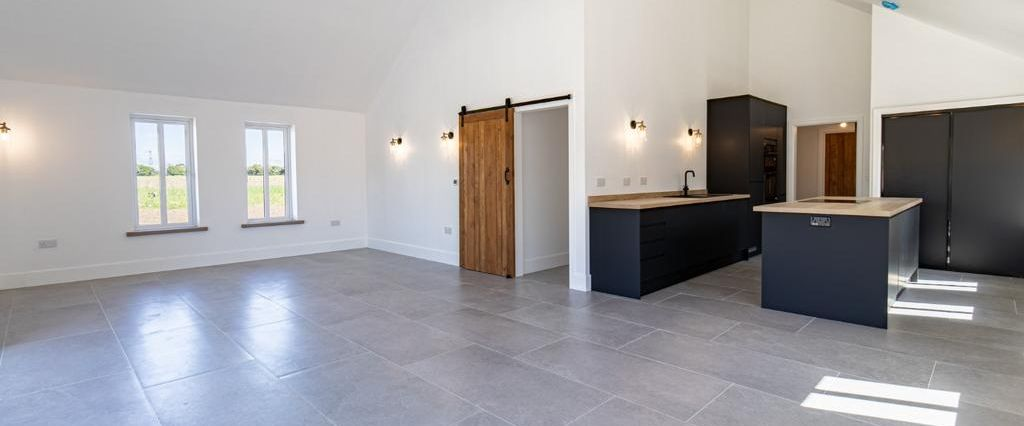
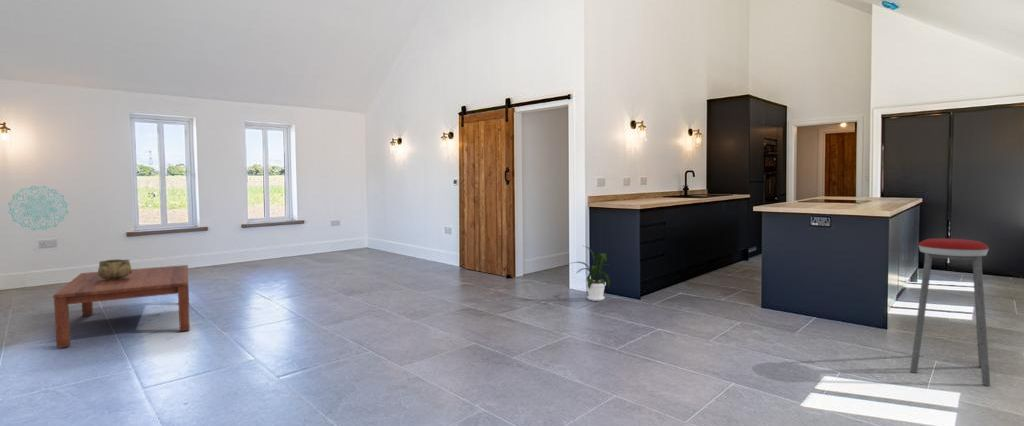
+ decorative bowl [97,259,132,281]
+ wall decoration [7,185,69,232]
+ coffee table [52,264,191,349]
+ music stool [909,238,991,387]
+ house plant [565,245,611,302]
